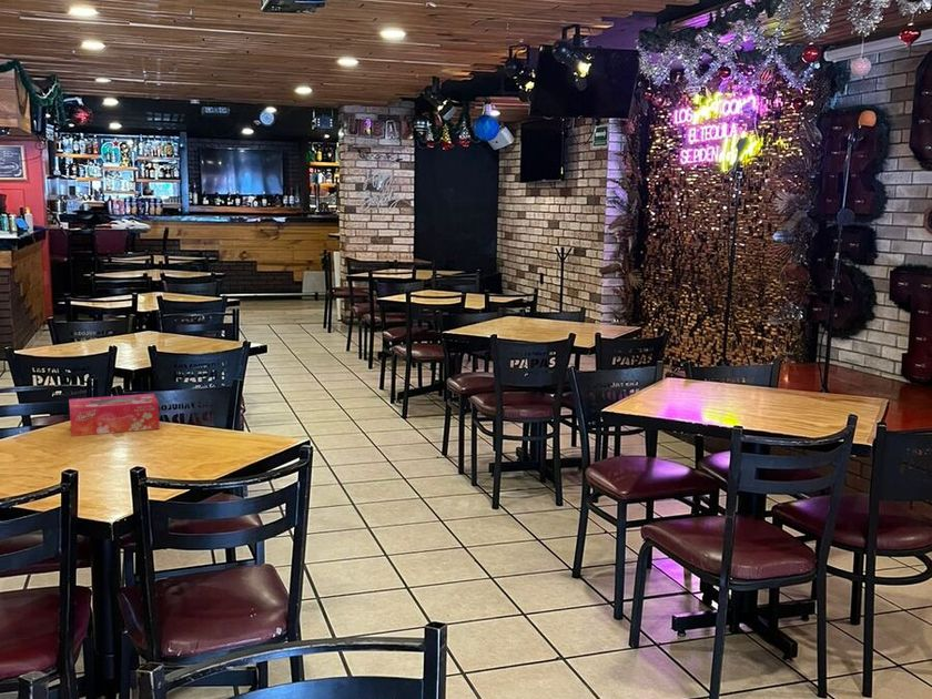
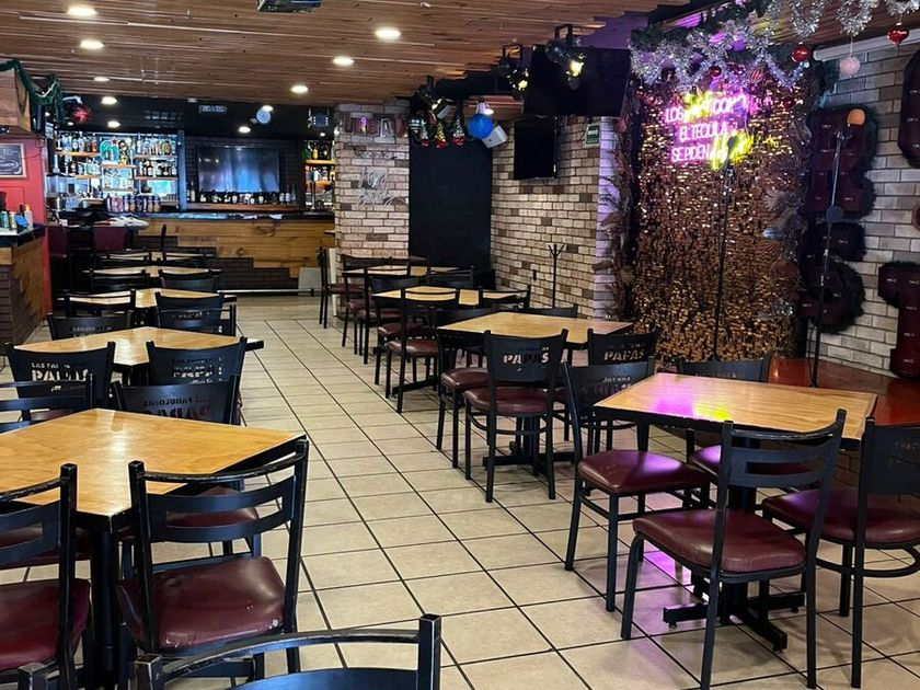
- tissue box [68,393,161,437]
